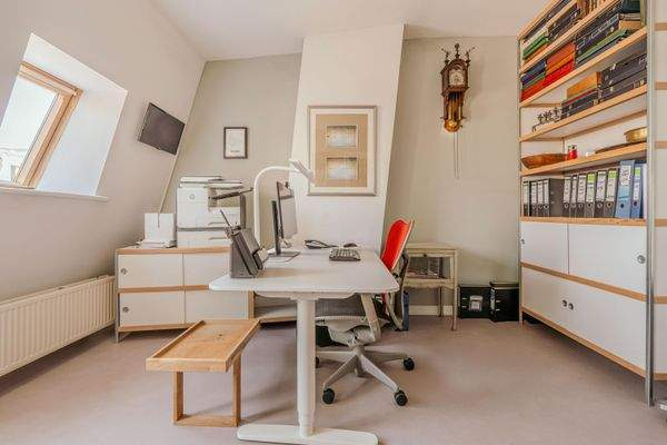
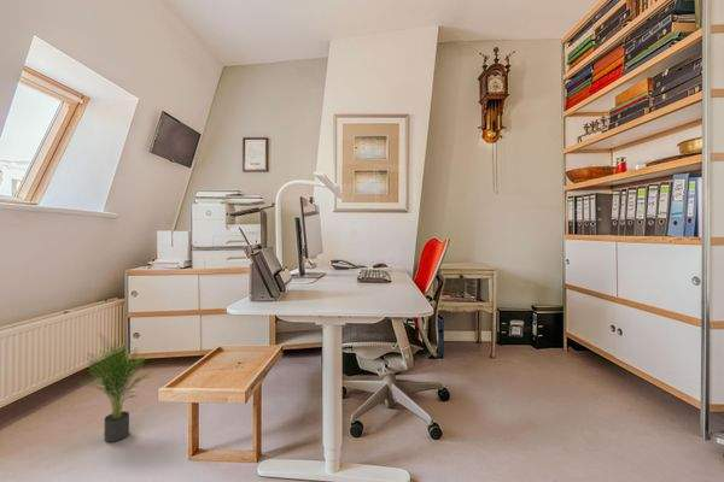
+ potted plant [82,333,154,443]
